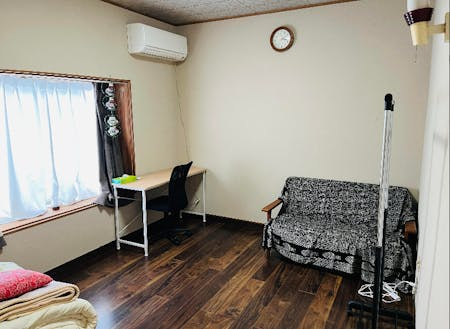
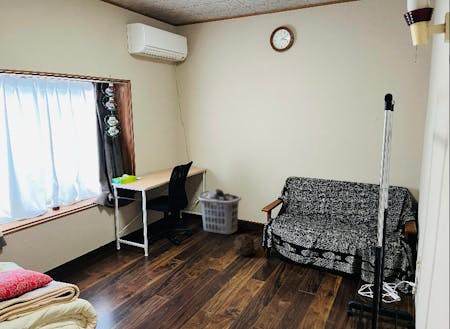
+ clothes hamper [197,188,243,235]
+ soccer ball [233,233,256,257]
